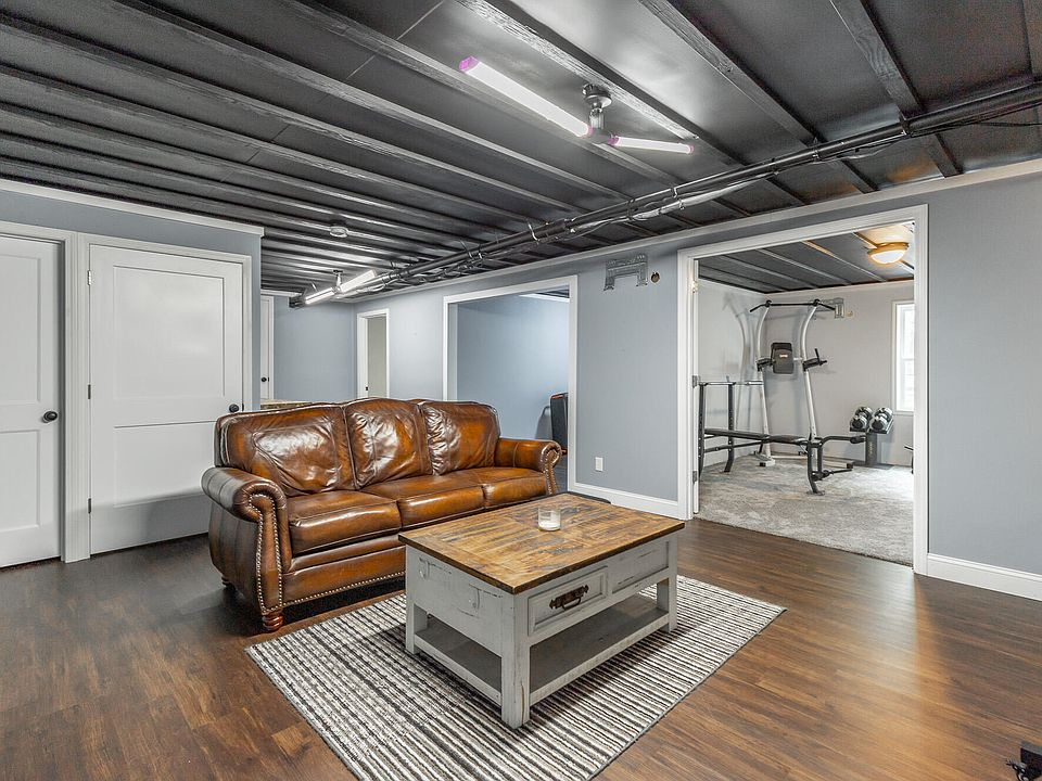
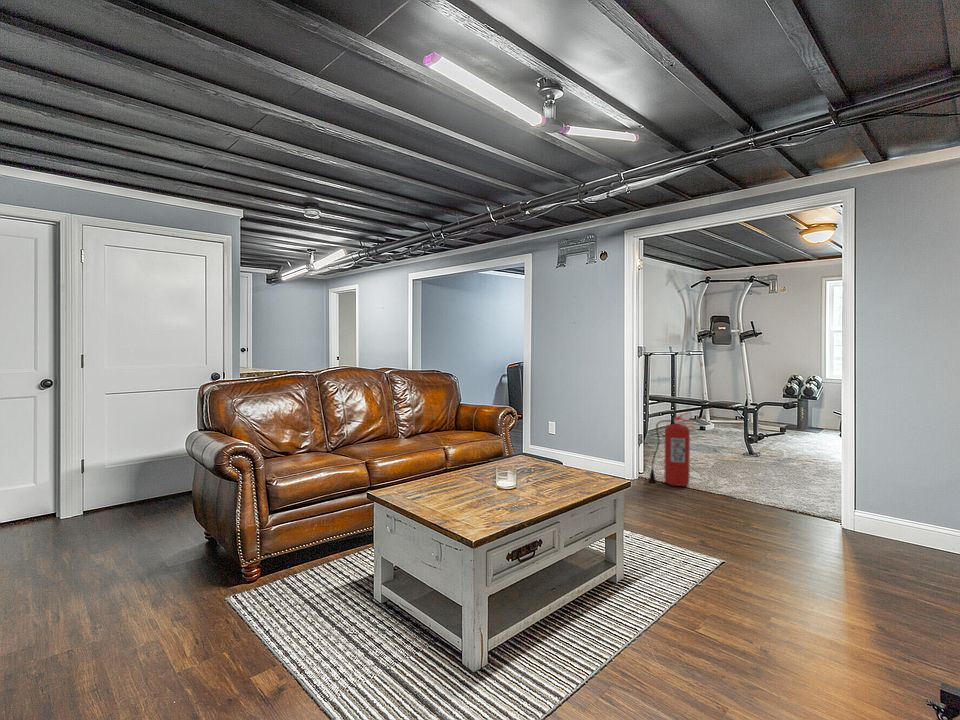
+ fire extinguisher [648,411,693,487]
